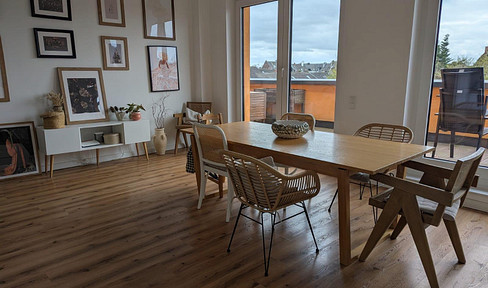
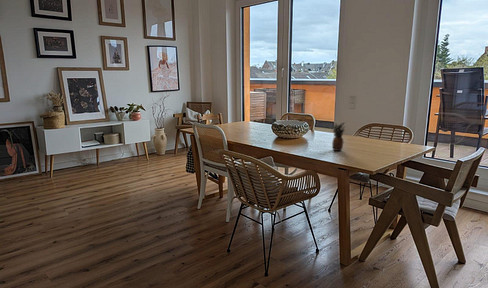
+ fruit [329,121,347,152]
